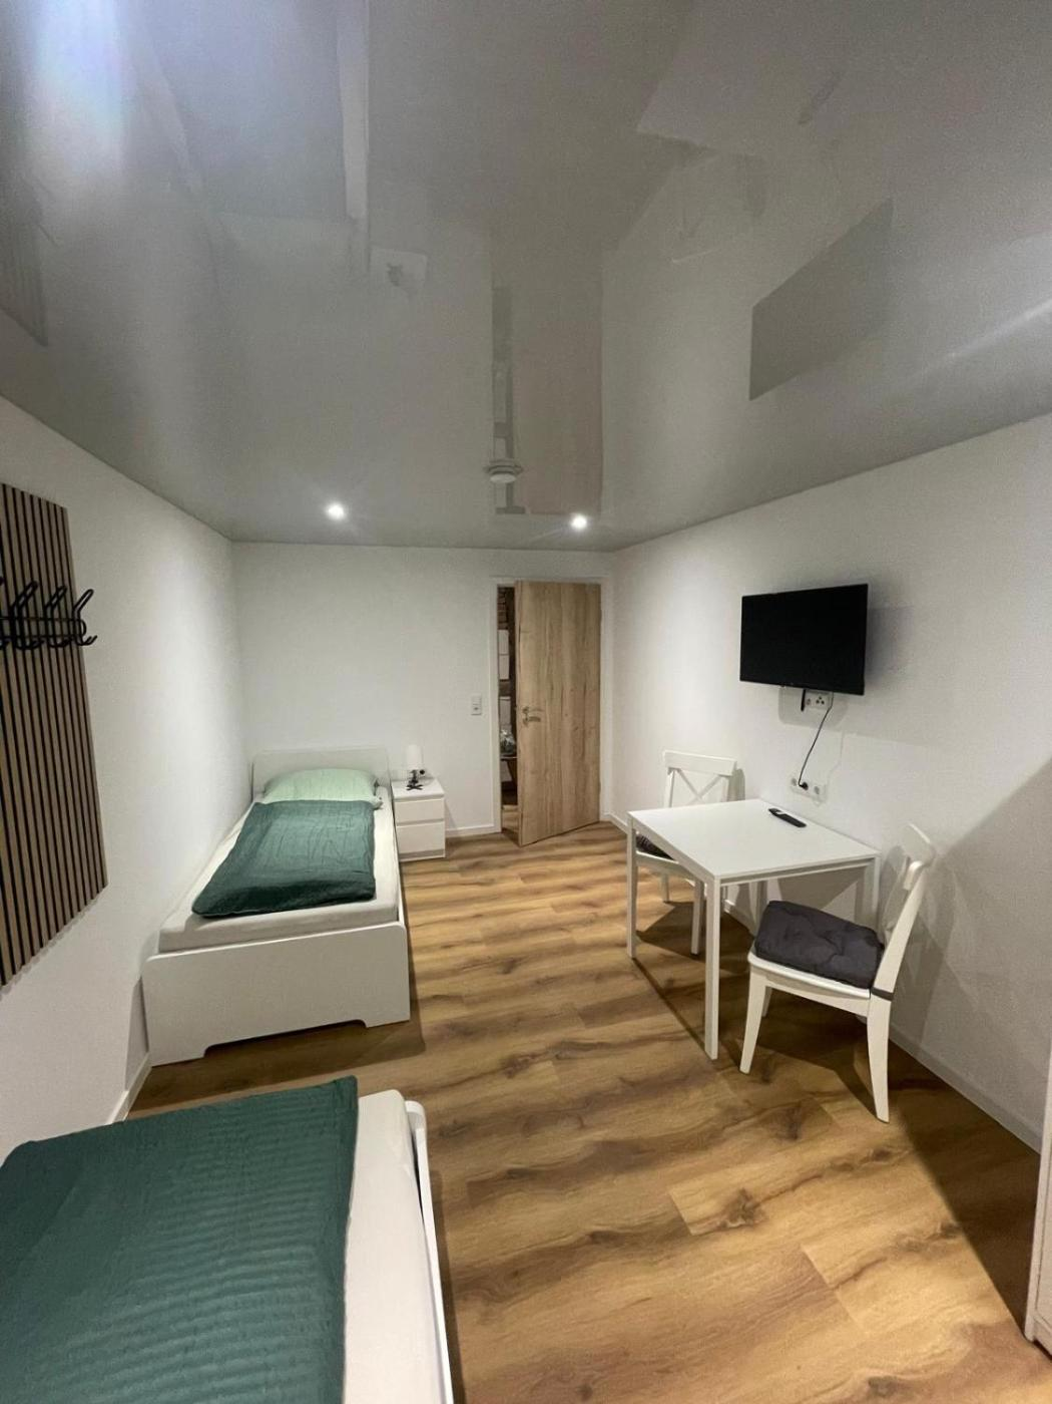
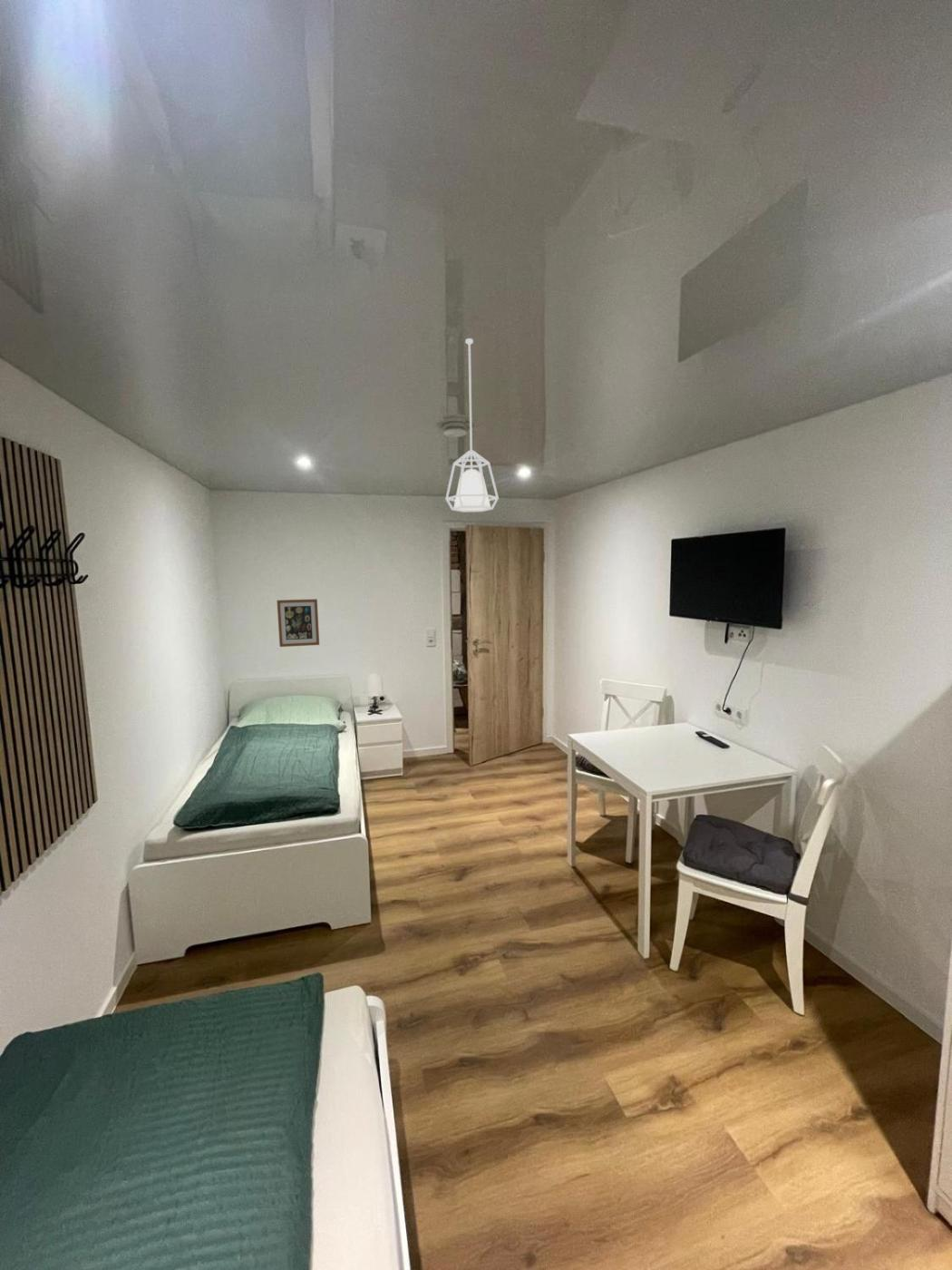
+ pendant lamp [444,337,500,513]
+ wall art [277,598,320,648]
